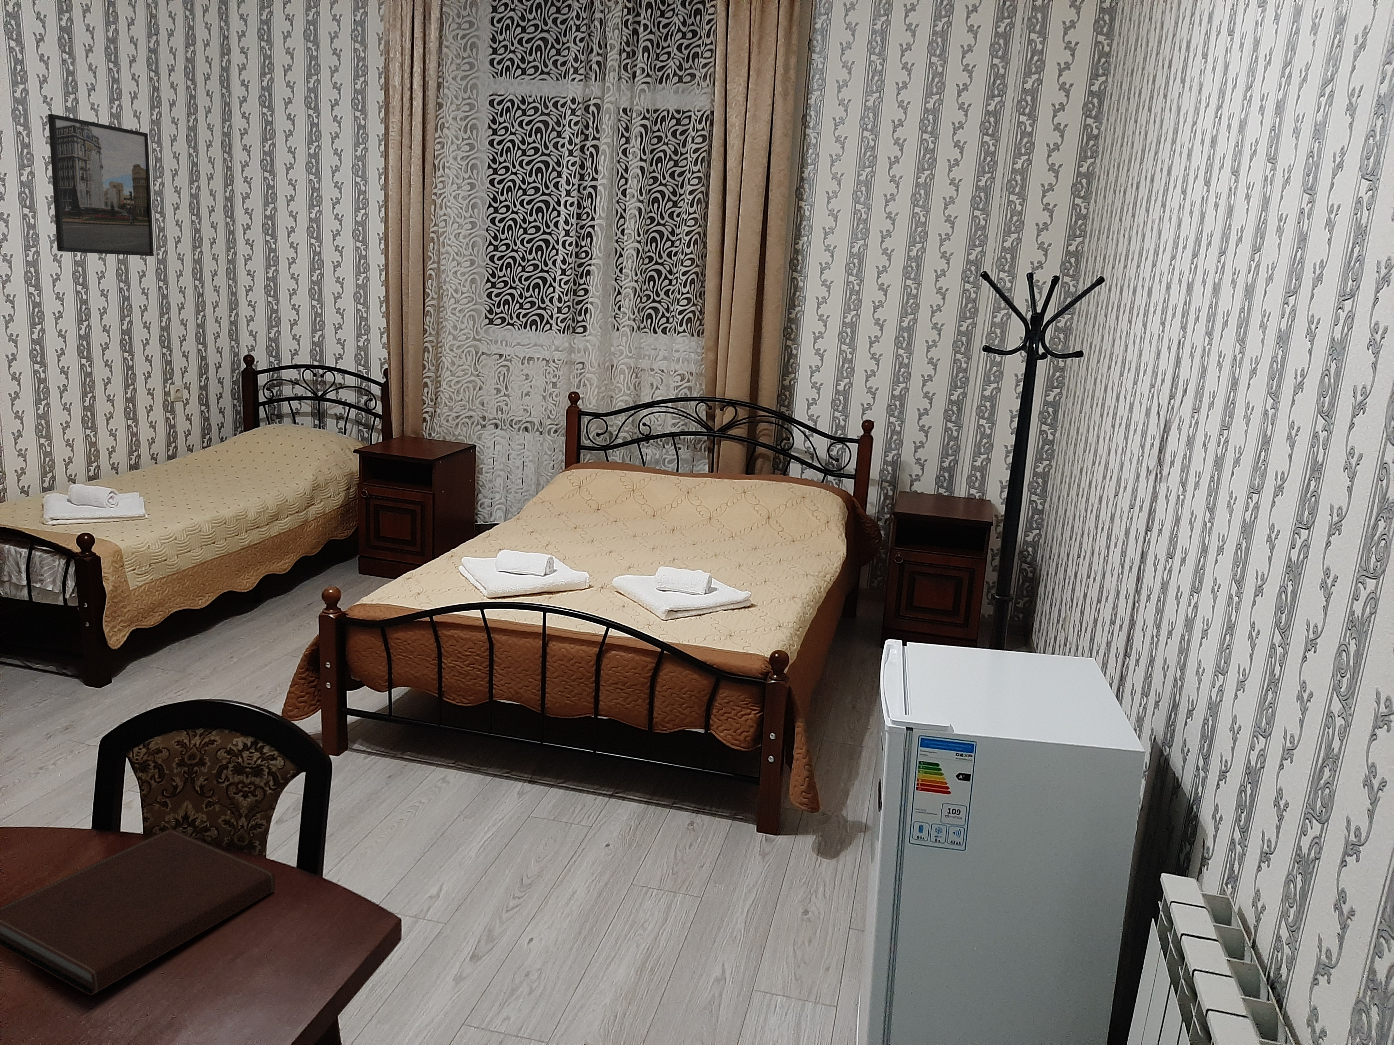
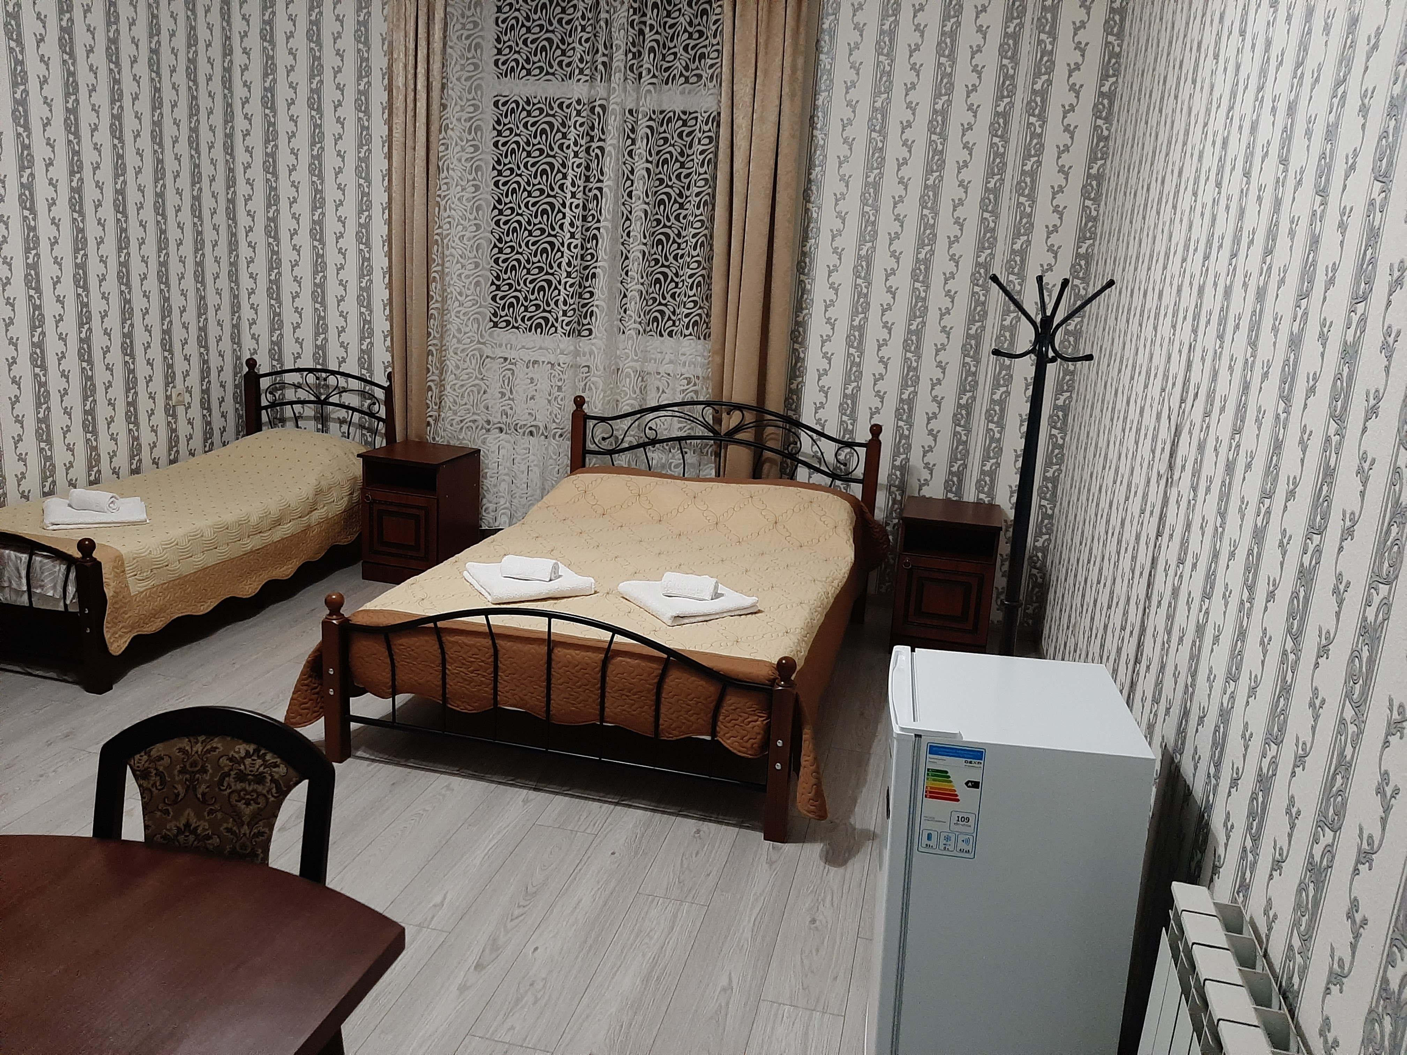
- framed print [47,114,154,257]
- notebook [0,829,276,996]
